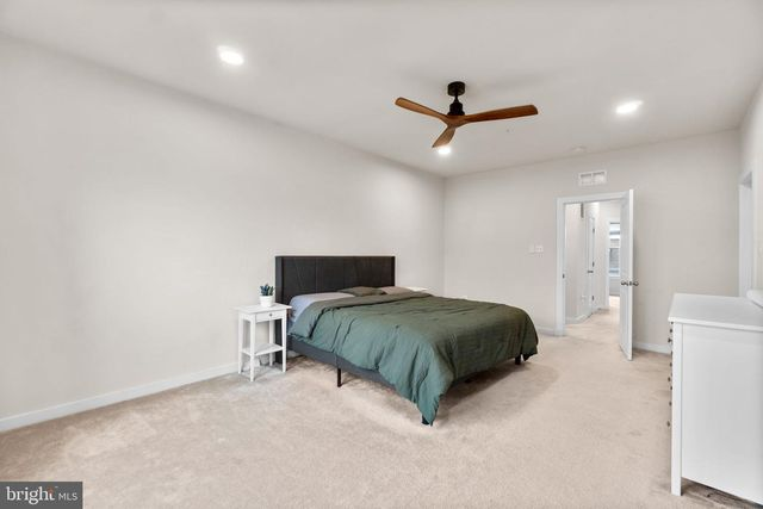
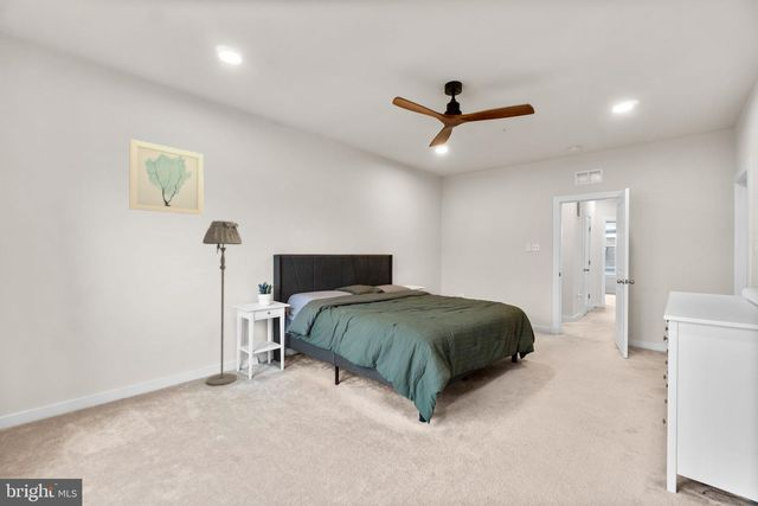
+ wall art [128,137,205,217]
+ floor lamp [201,219,243,386]
